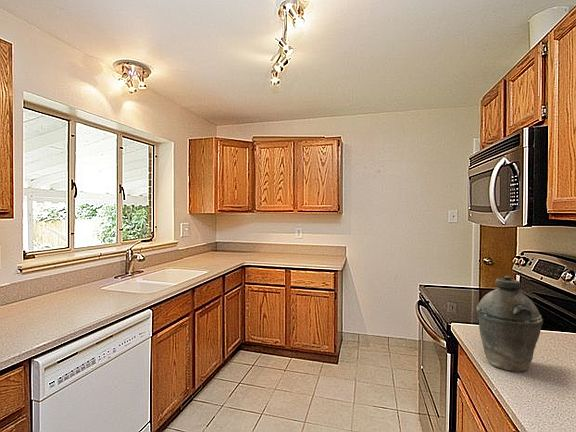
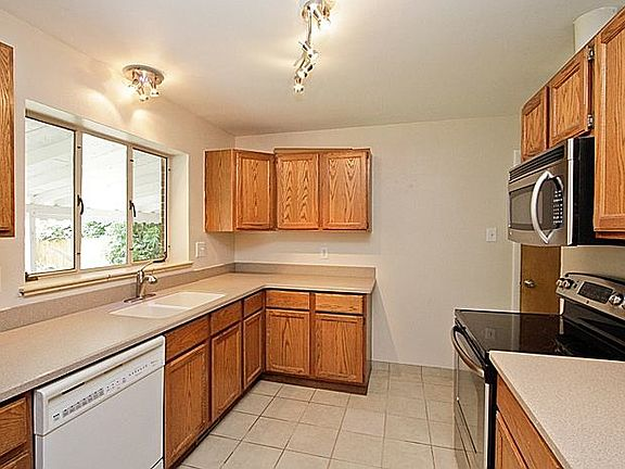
- kettle [475,275,544,373]
